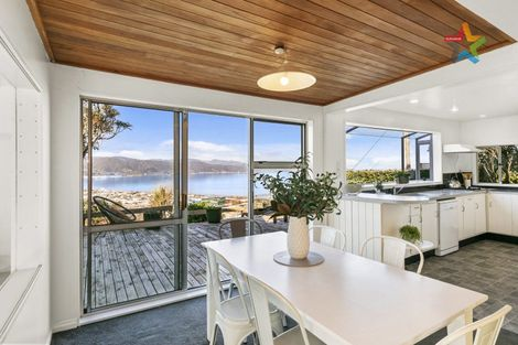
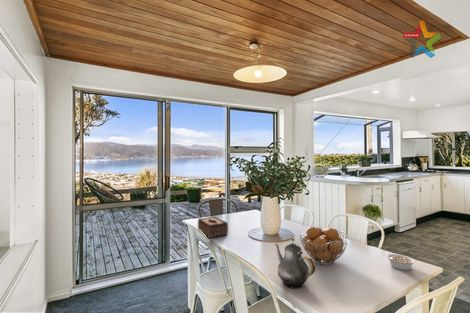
+ fruit basket [299,225,349,266]
+ teapot [274,237,317,289]
+ tissue box [197,216,229,239]
+ legume [386,253,416,271]
